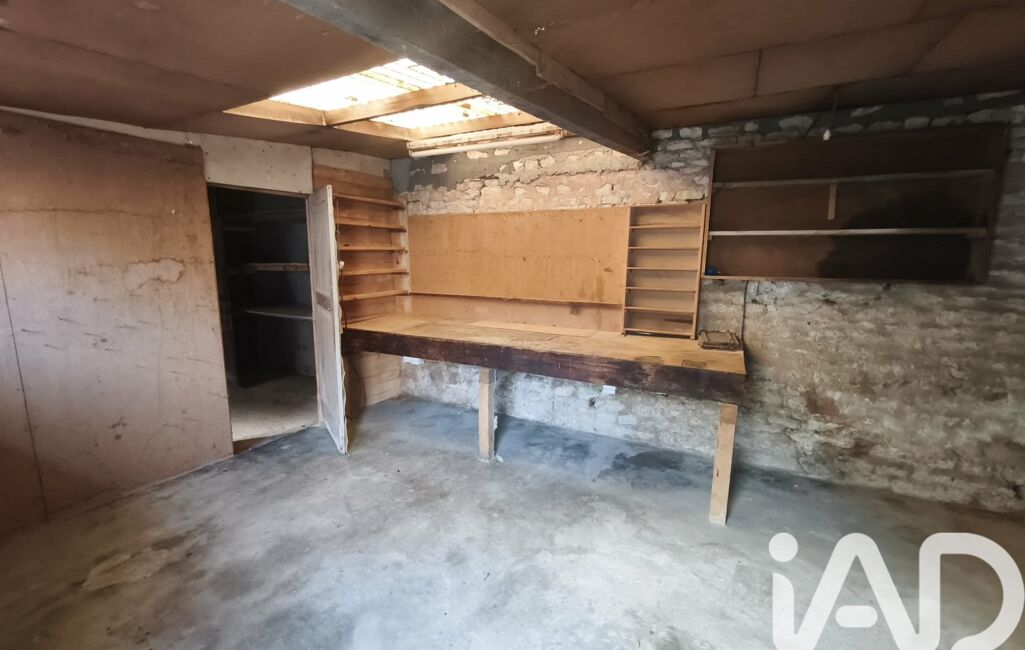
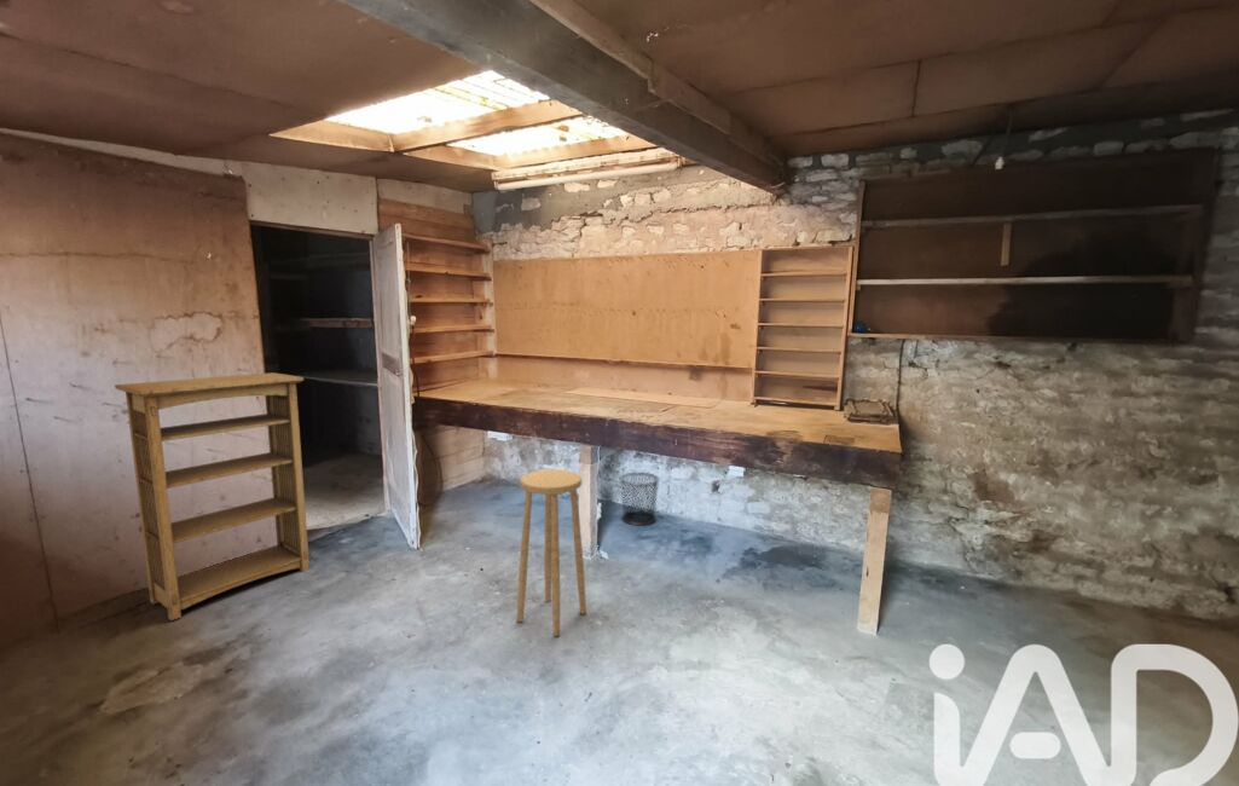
+ stool [516,468,587,637]
+ waste bin [619,472,661,526]
+ bookshelf [114,371,311,622]
